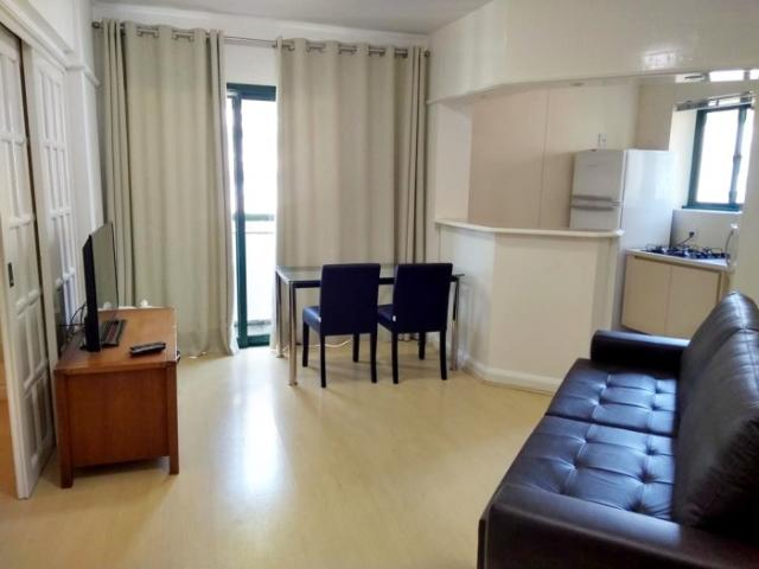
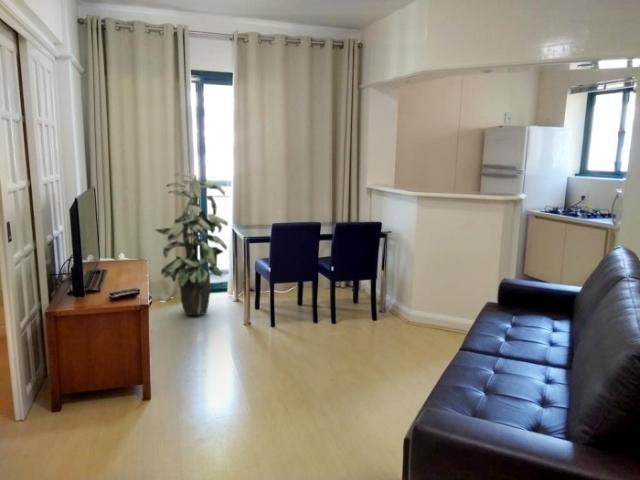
+ indoor plant [154,171,229,316]
